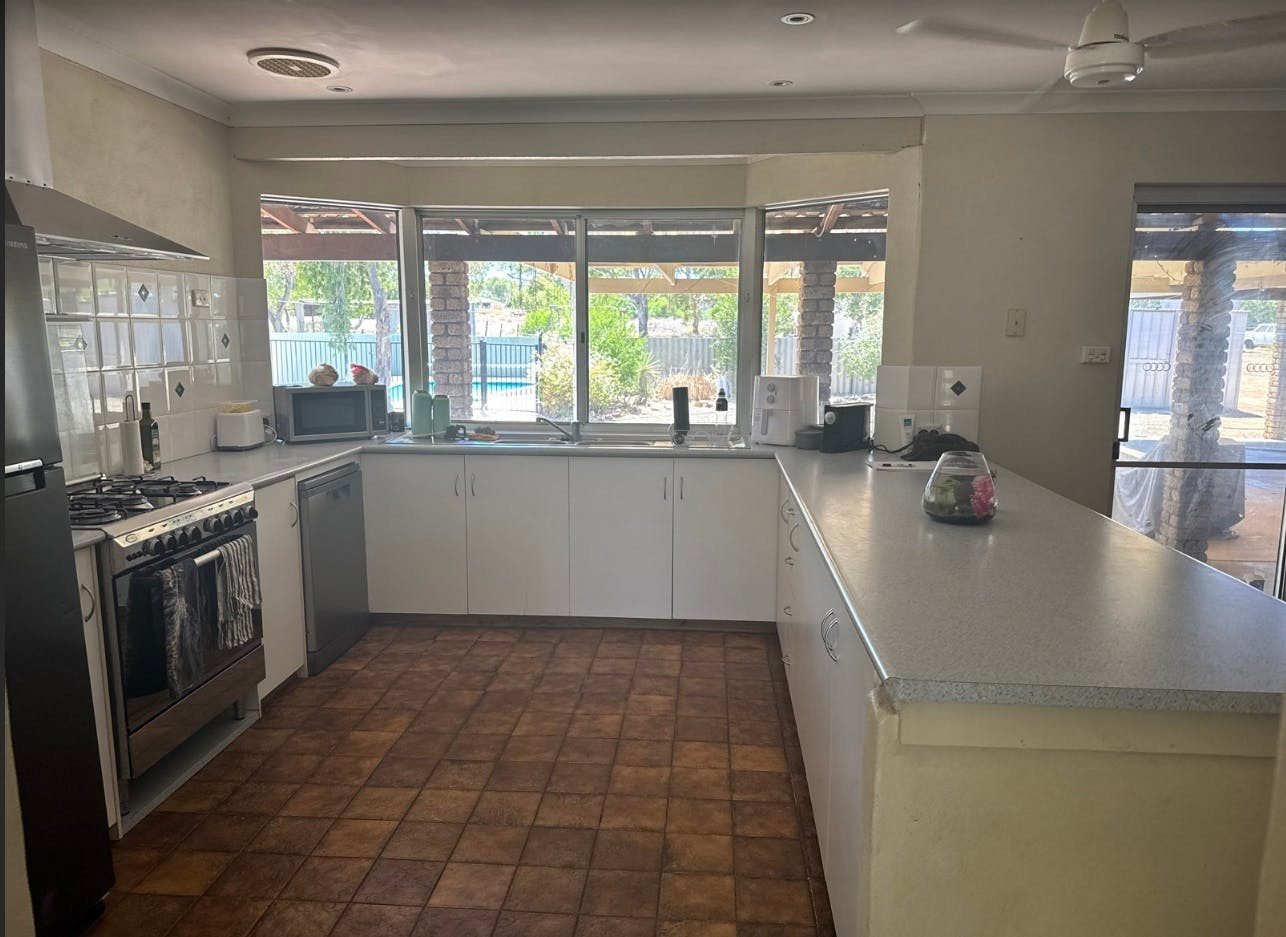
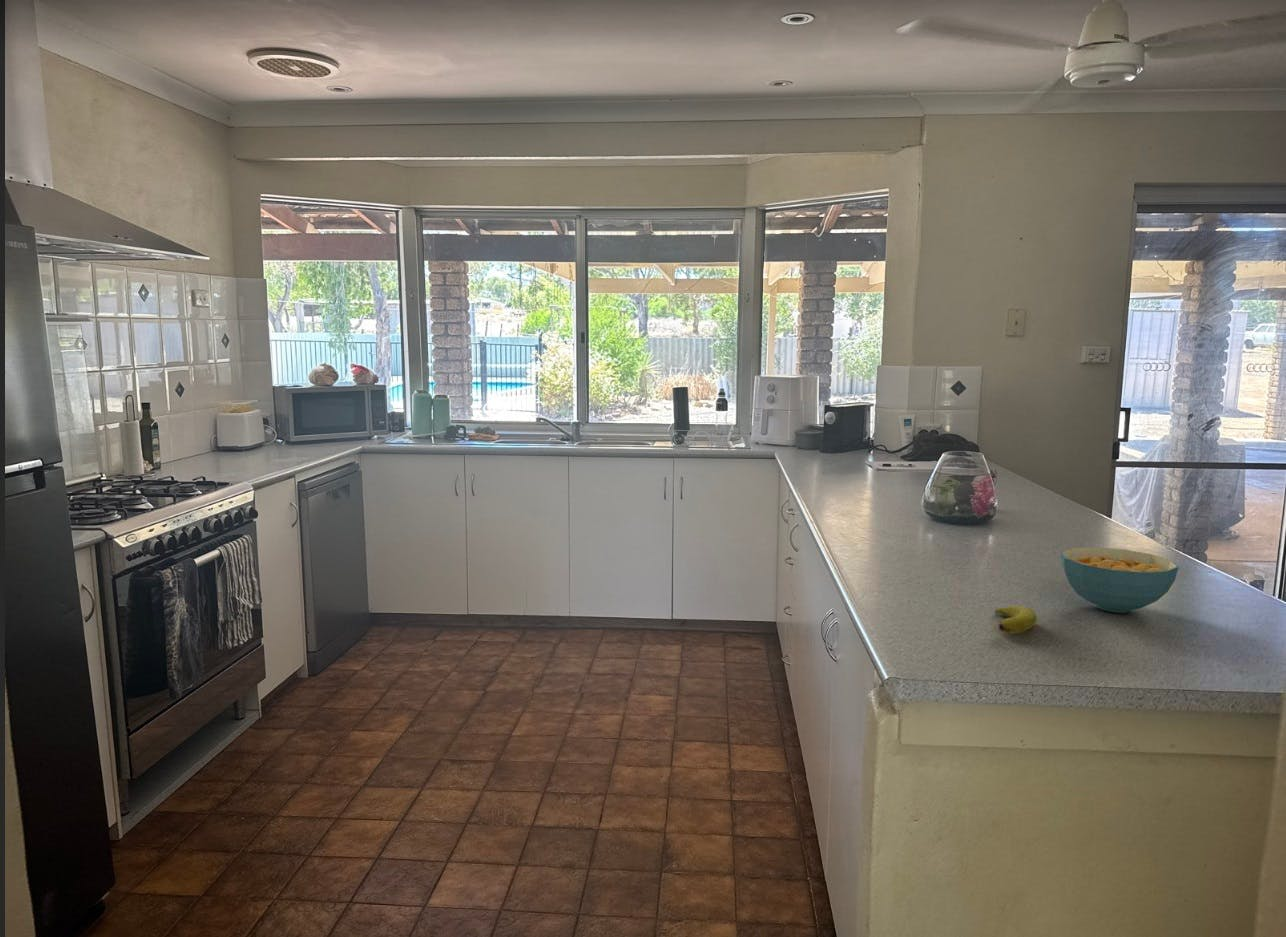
+ cereal bowl [1060,546,1179,614]
+ banana [994,604,1038,635]
